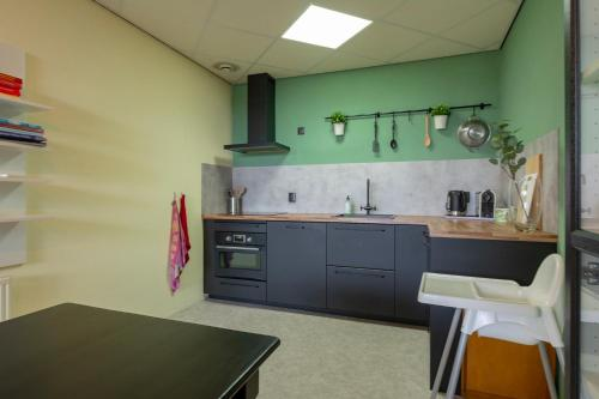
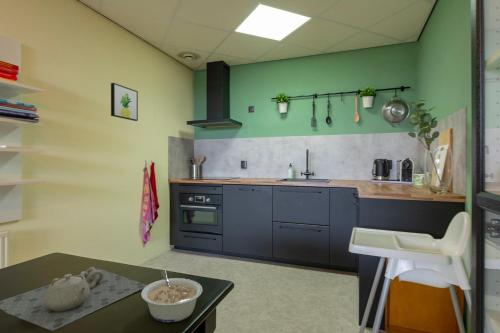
+ teapot [0,266,149,332]
+ legume [140,270,203,323]
+ wall art [110,82,139,122]
